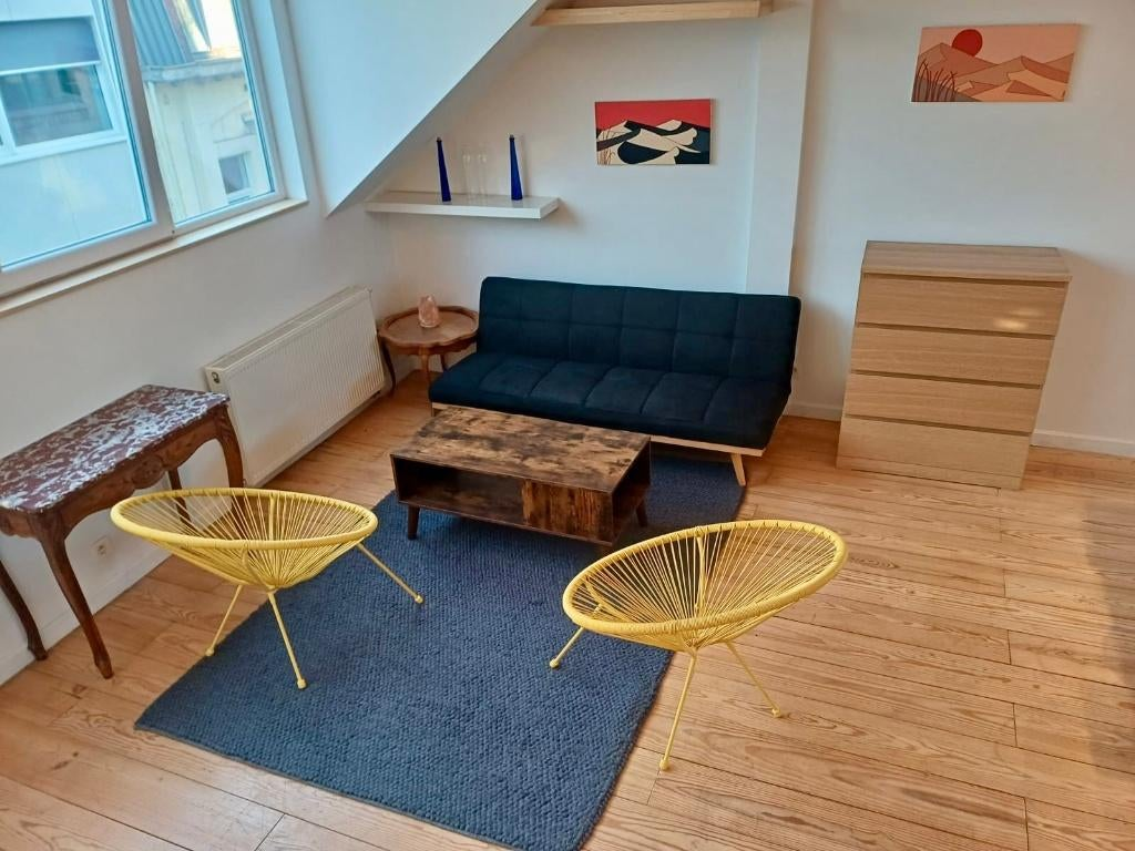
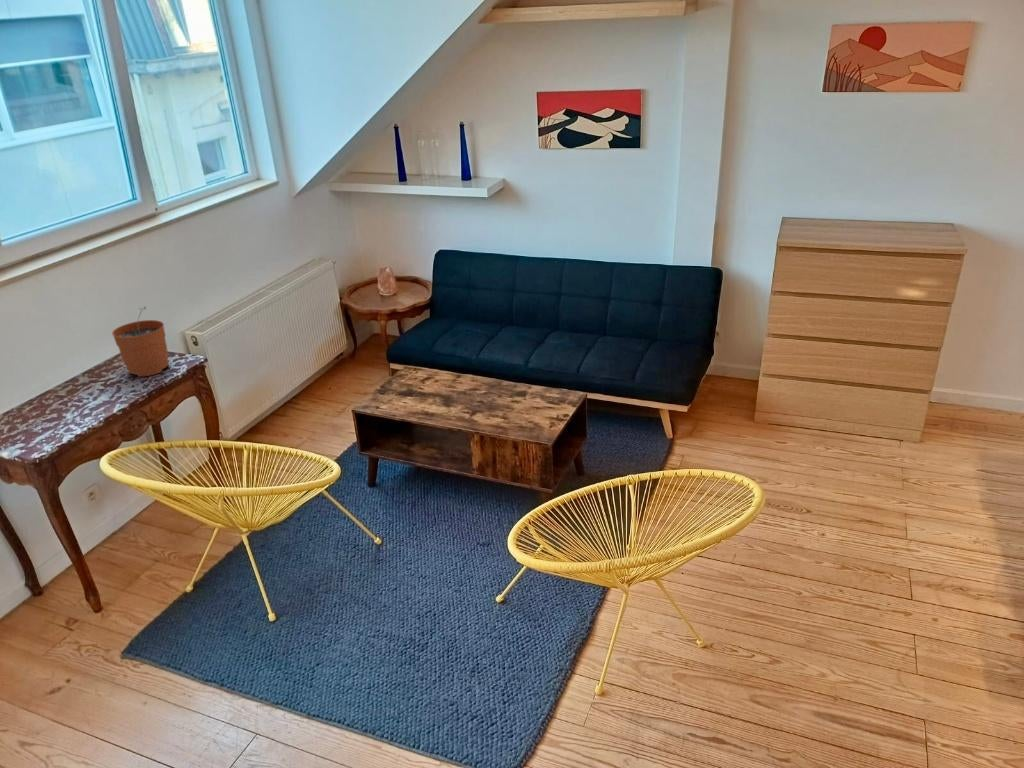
+ plant pot [111,305,170,378]
